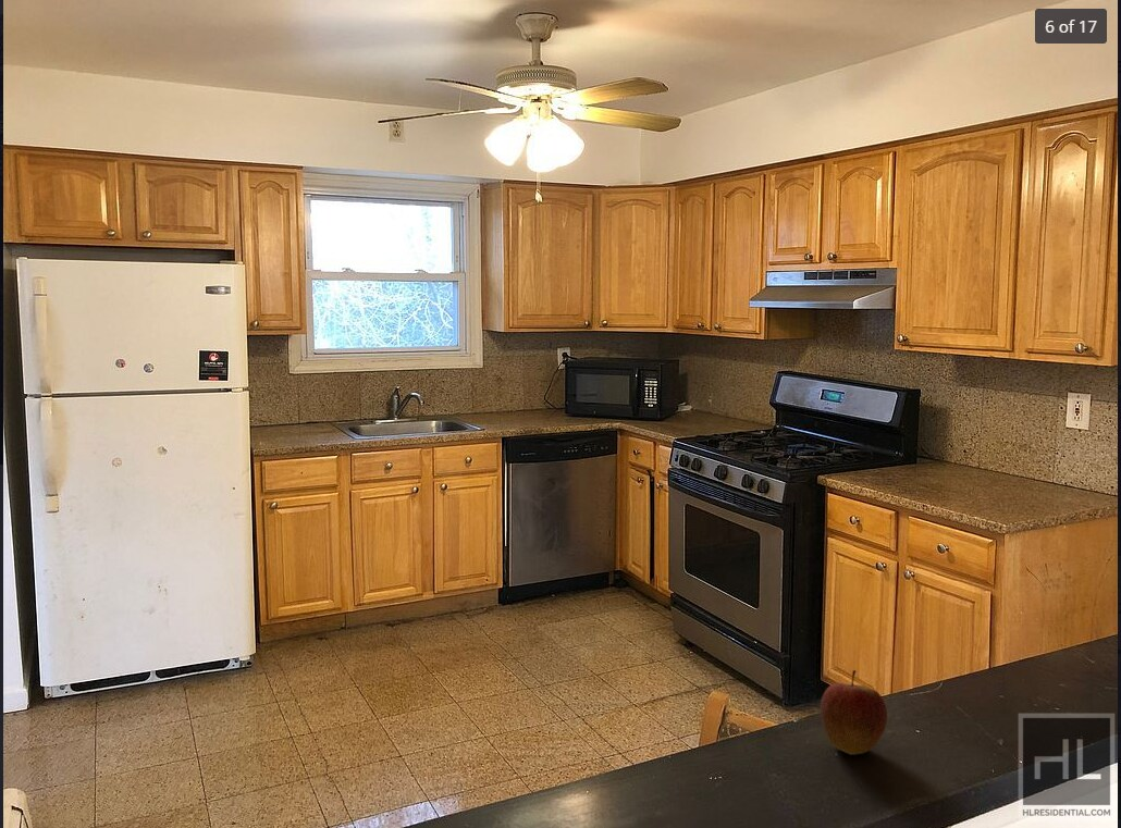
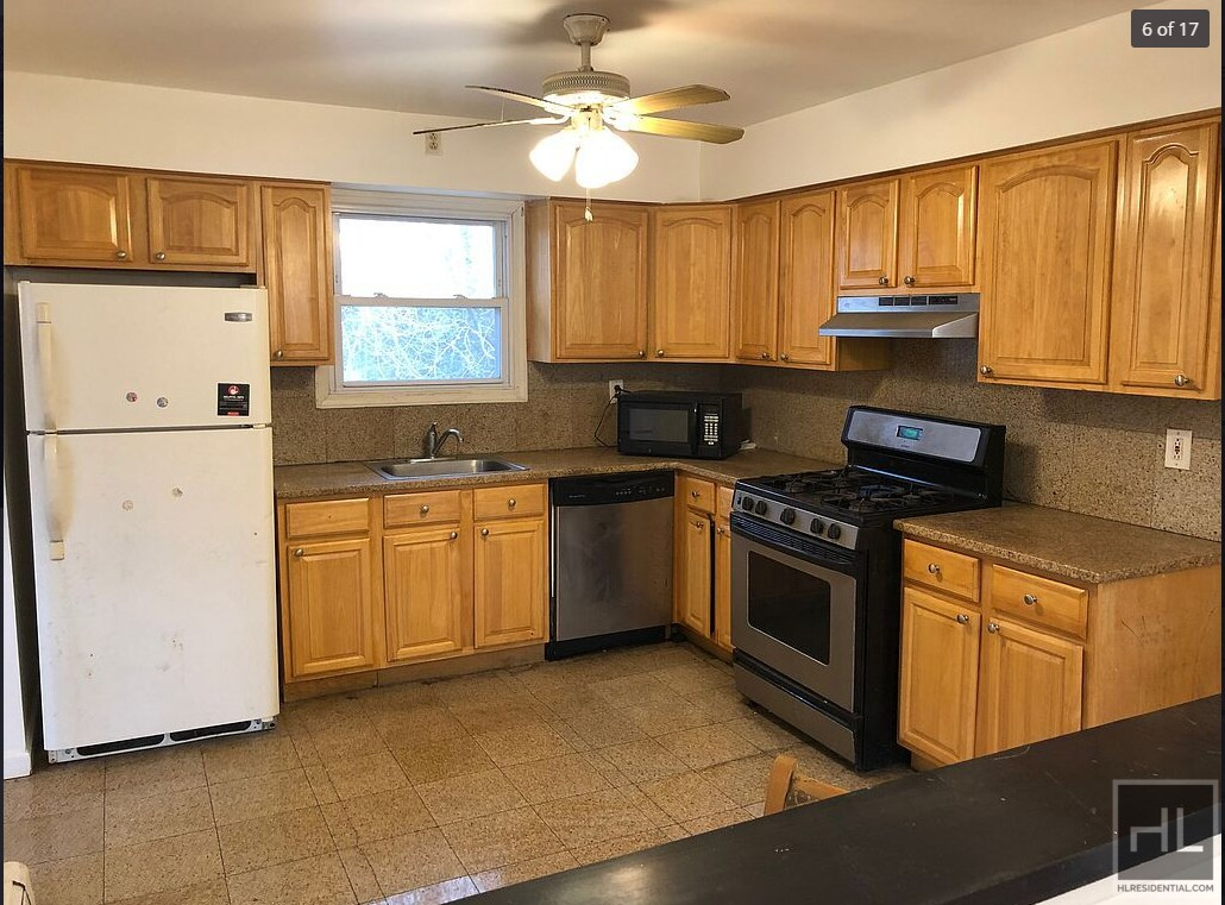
- apple [820,669,888,756]
